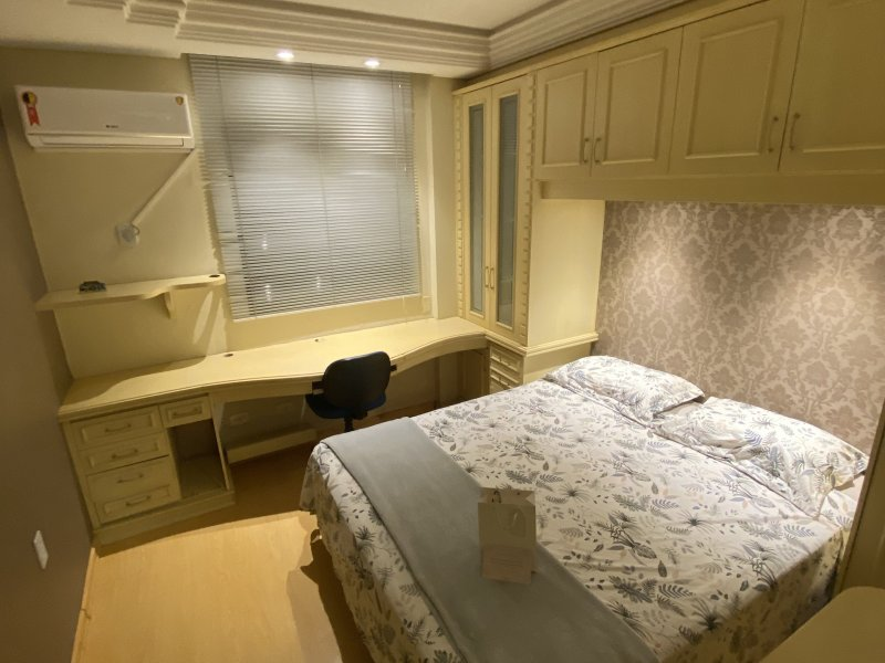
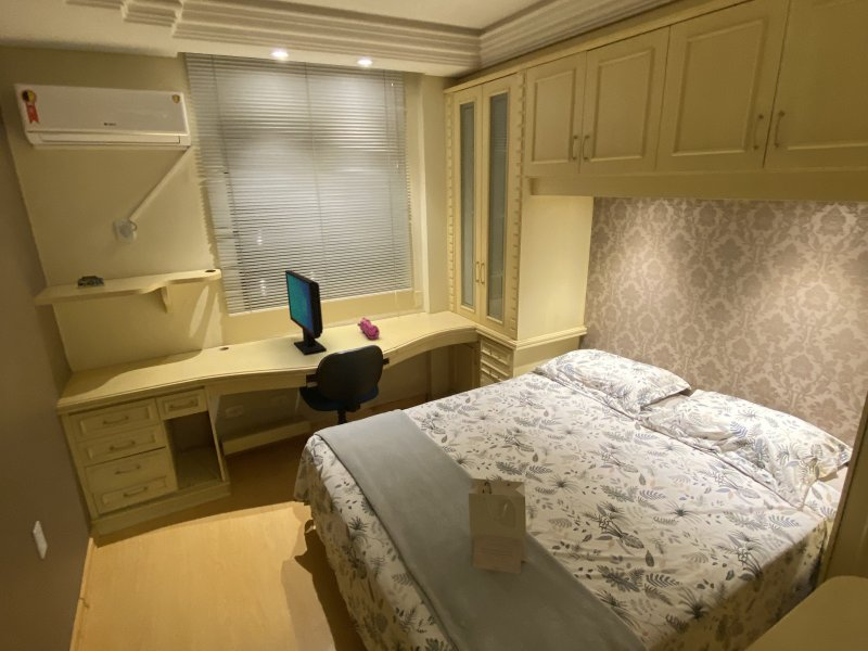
+ pencil case [356,317,381,340]
+ computer monitor [284,269,328,356]
